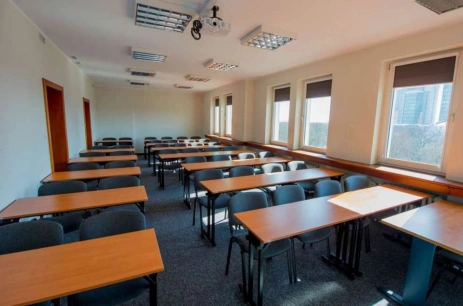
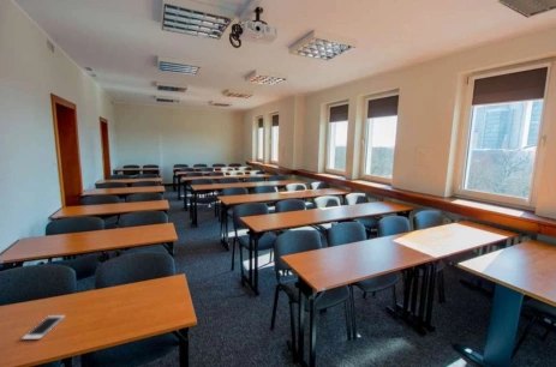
+ cell phone [20,314,66,341]
